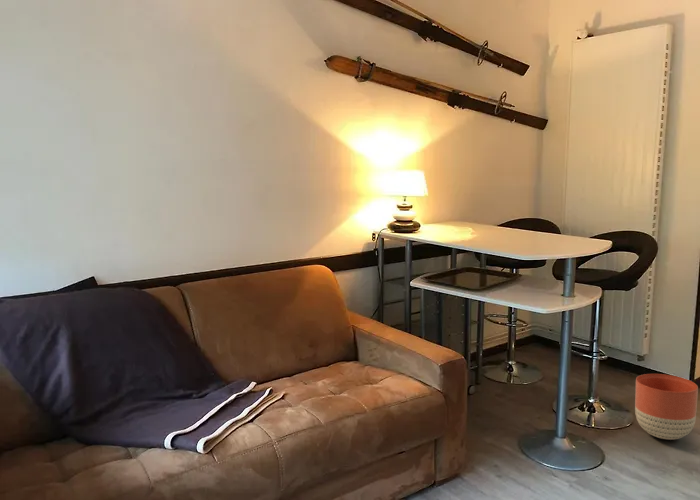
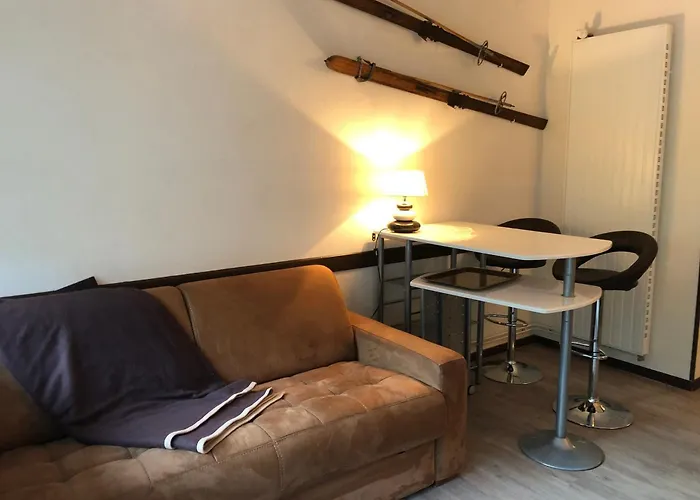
- planter [634,373,699,441]
